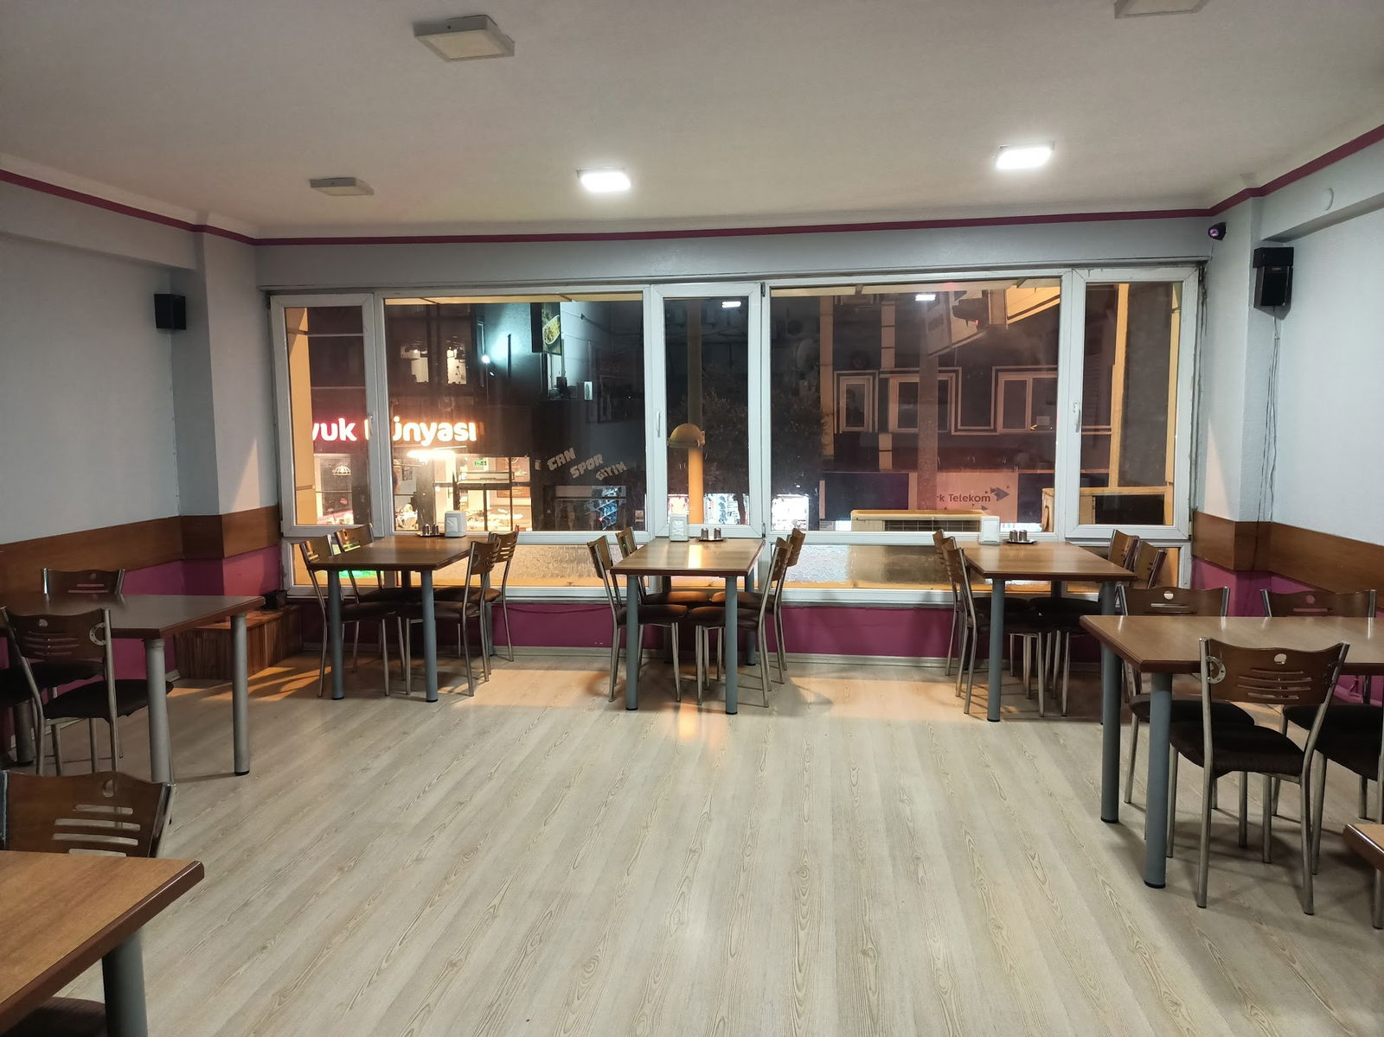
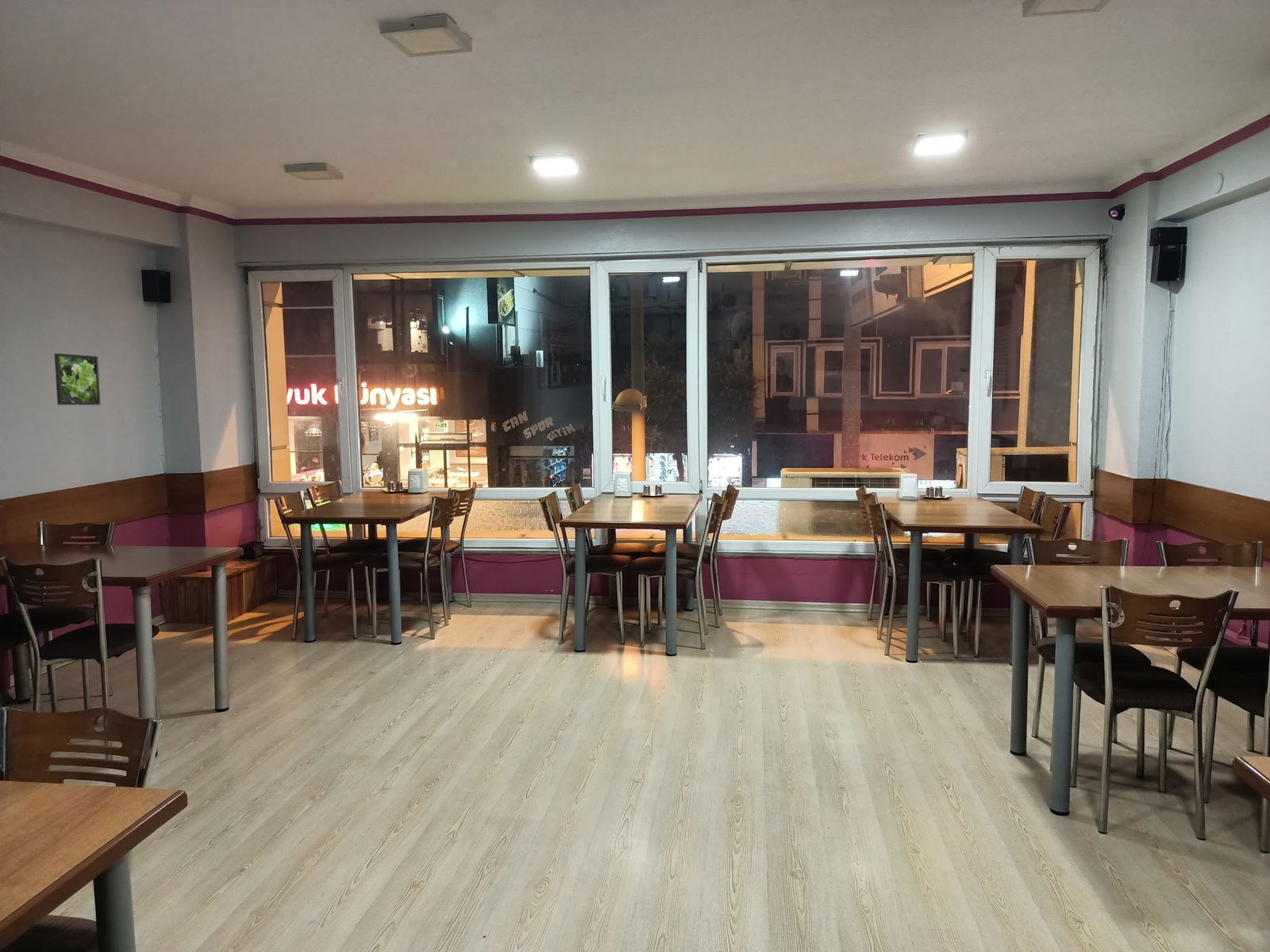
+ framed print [54,353,101,405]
